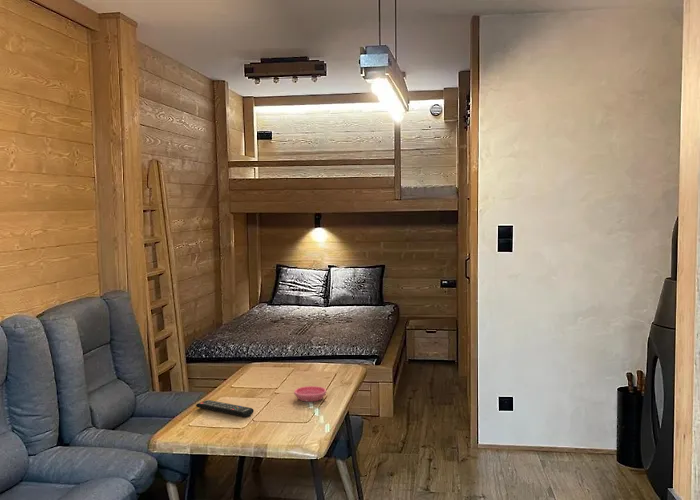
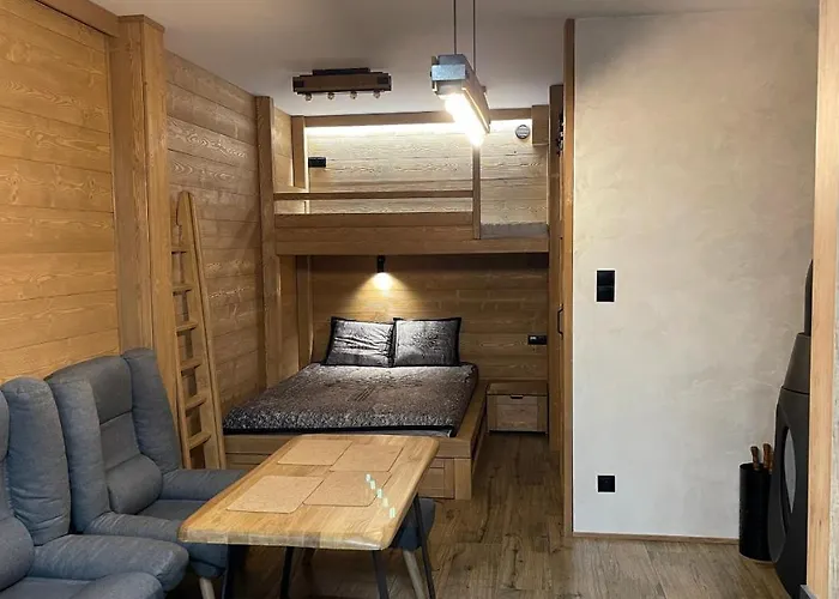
- remote control [195,399,255,418]
- saucer [293,385,328,403]
